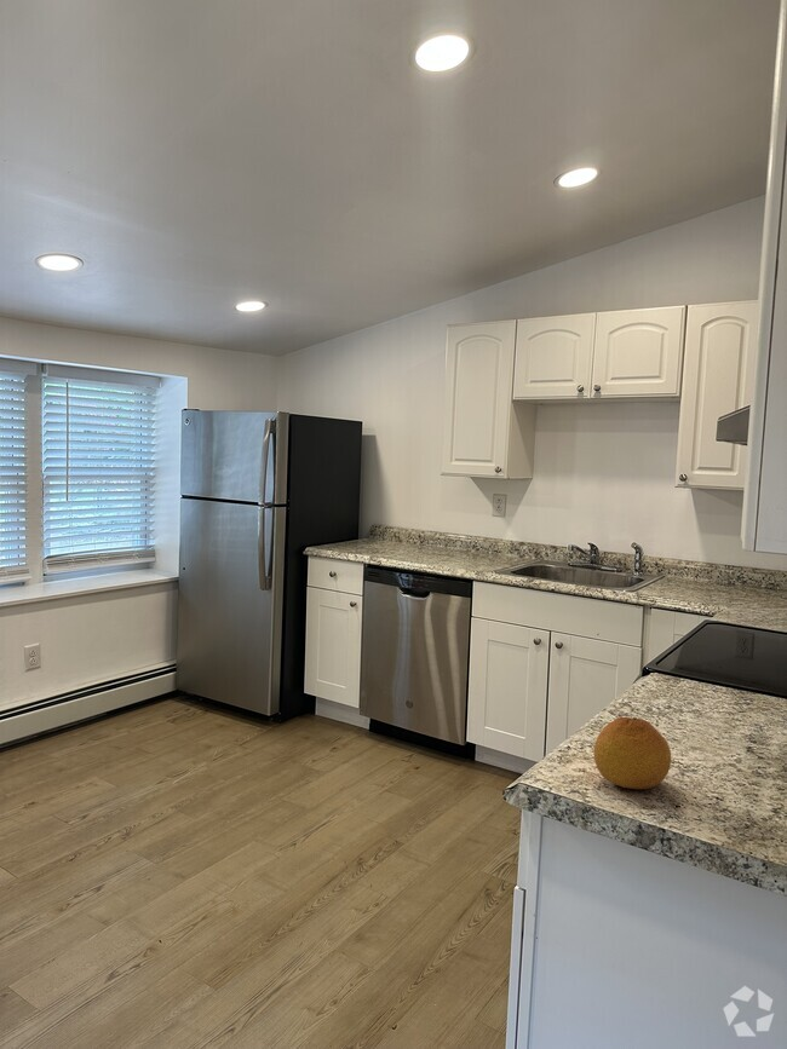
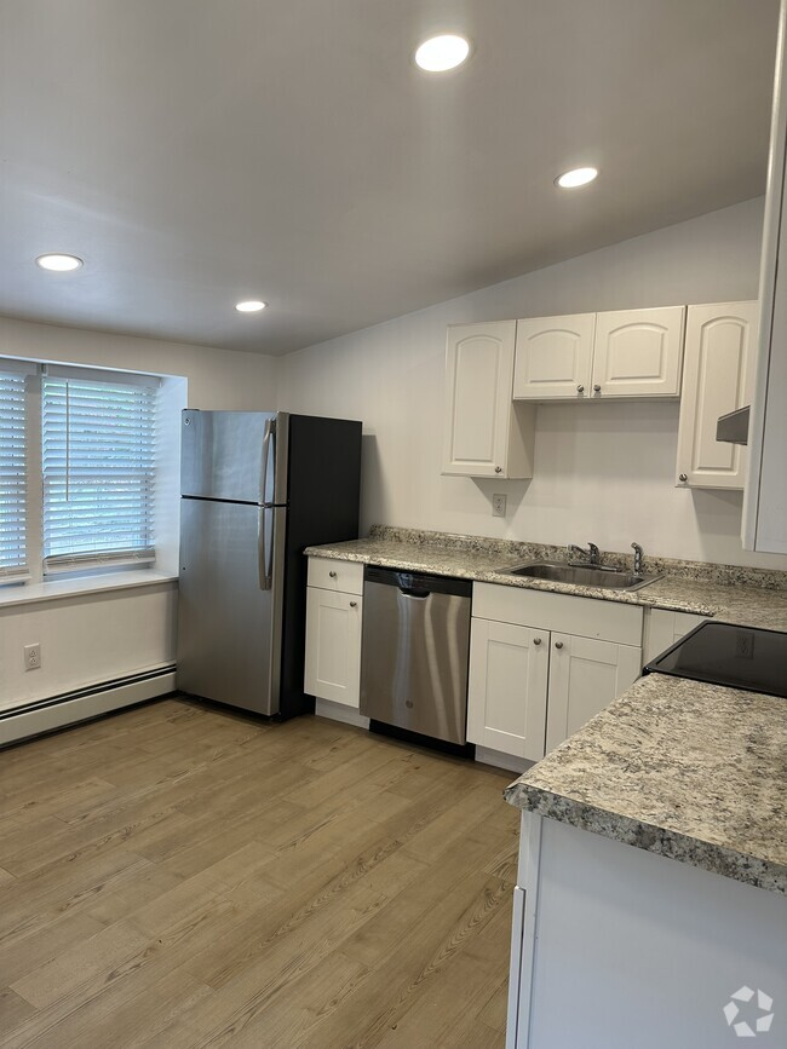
- fruit [592,716,672,790]
